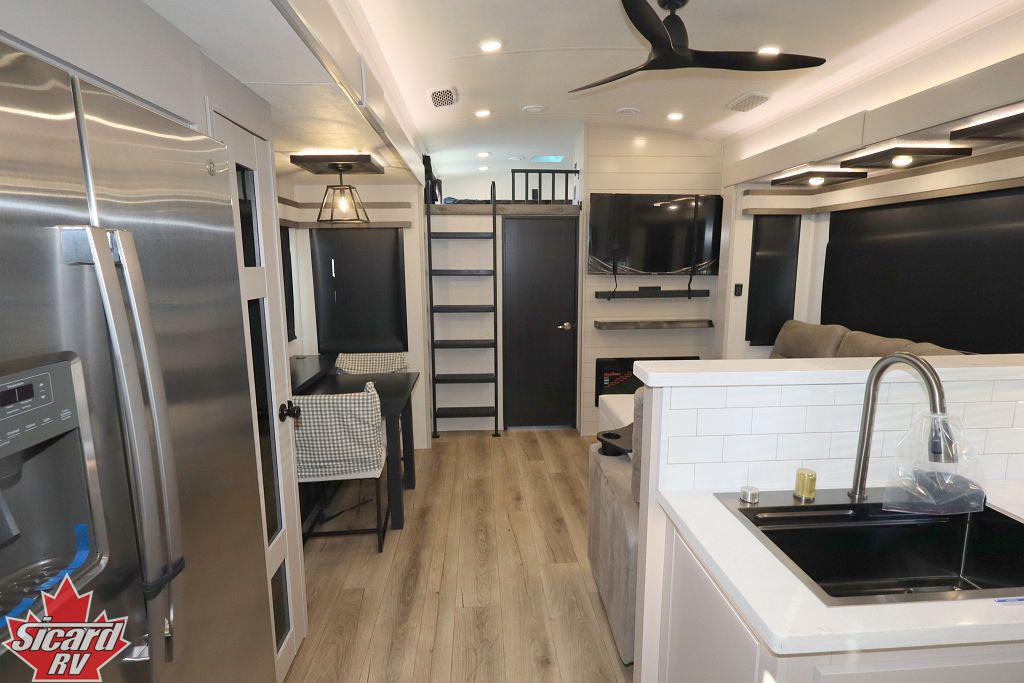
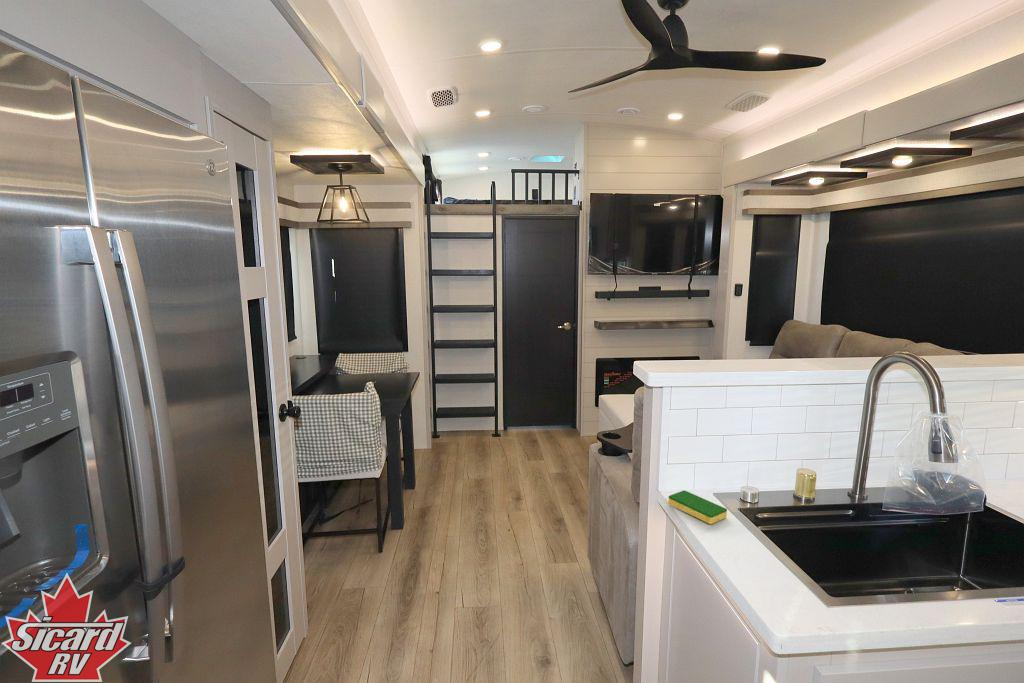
+ dish sponge [667,490,728,525]
